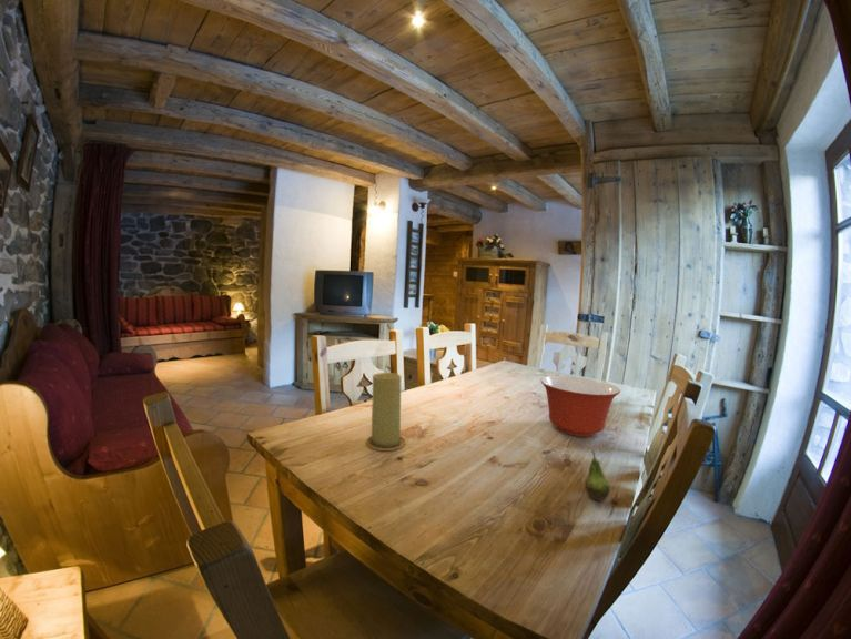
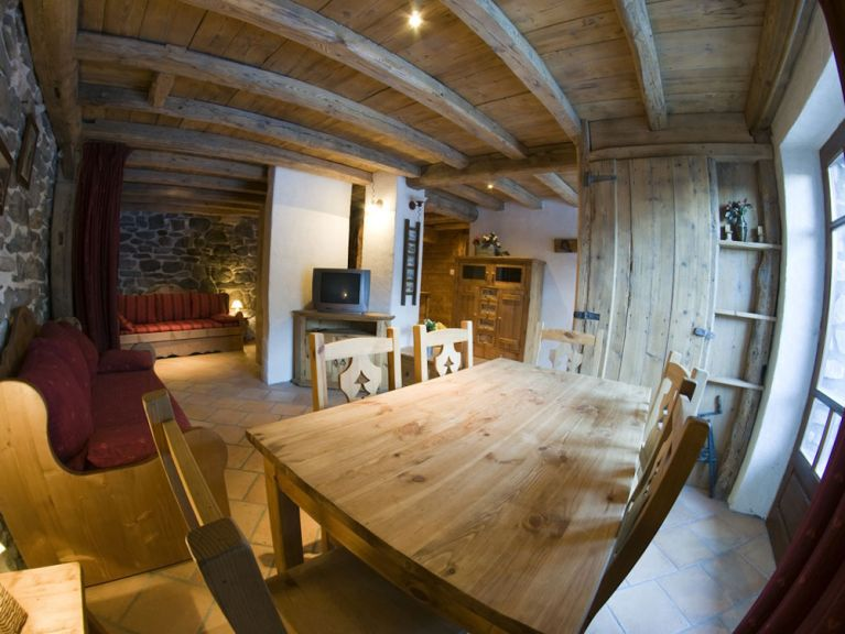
- candle [365,372,406,452]
- fruit [584,450,611,503]
- mixing bowl [540,375,621,438]
